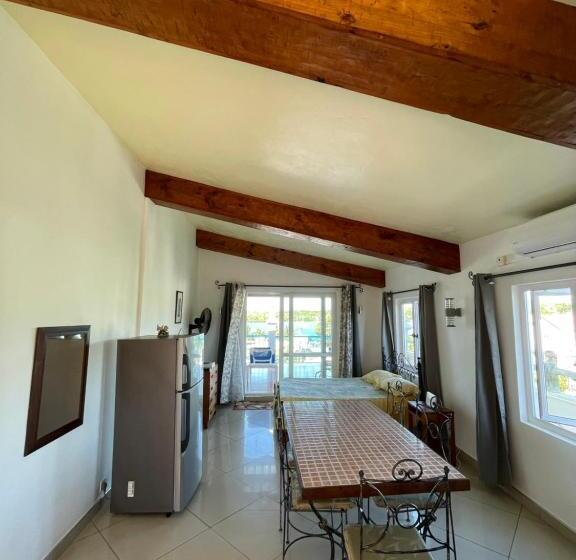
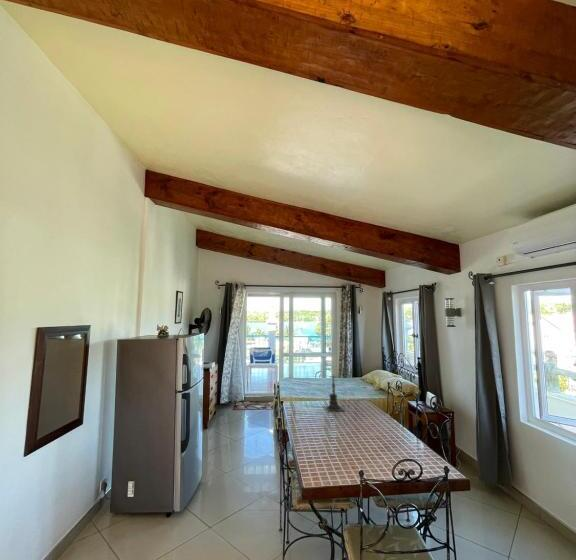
+ candle holder [324,375,346,412]
